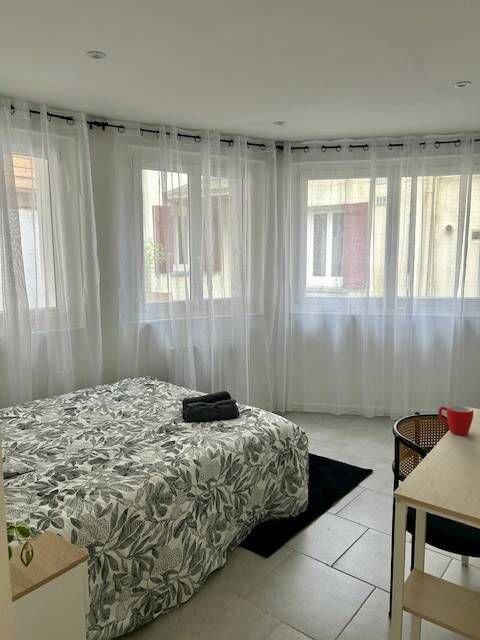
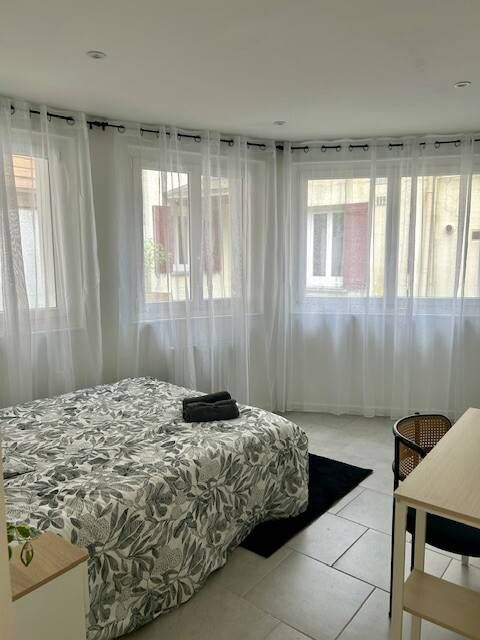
- mug [437,404,474,436]
